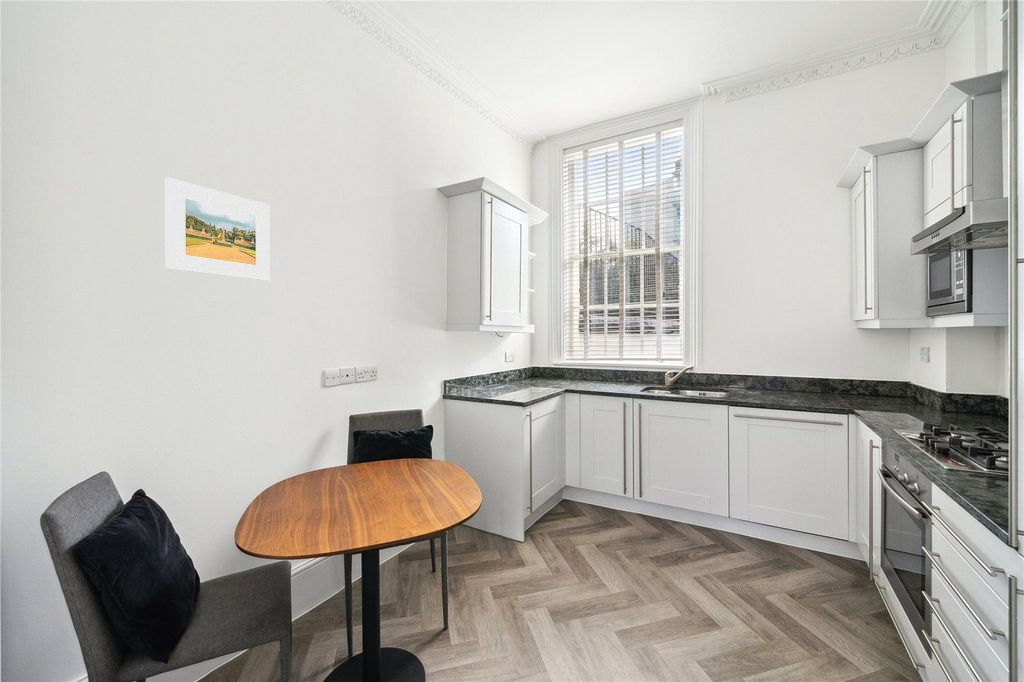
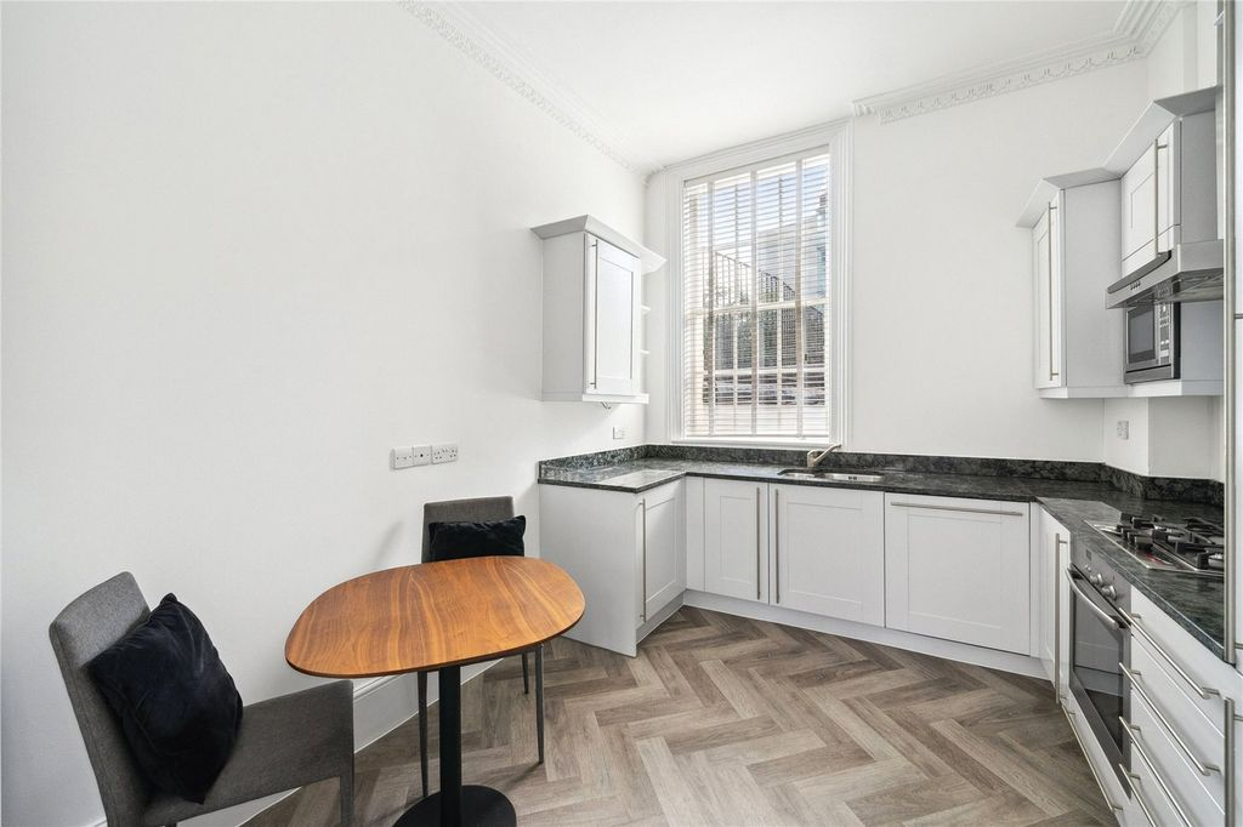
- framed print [164,176,271,282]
